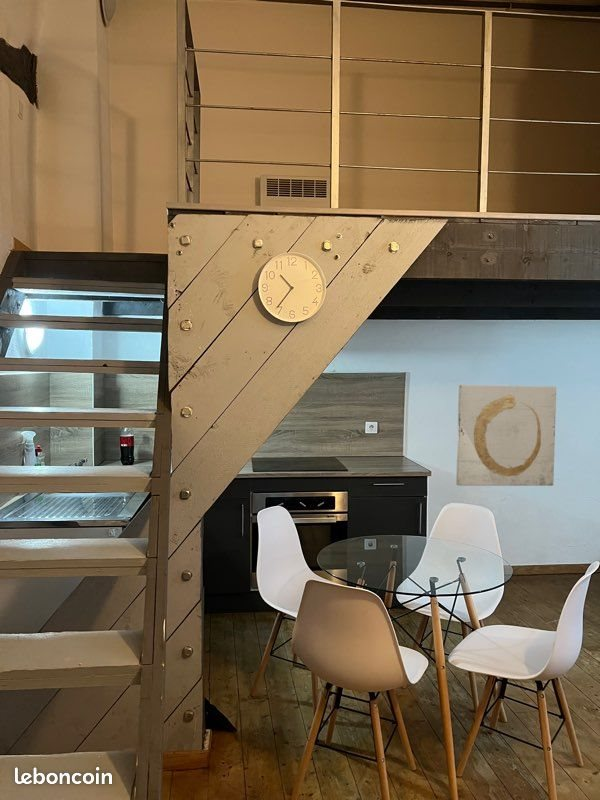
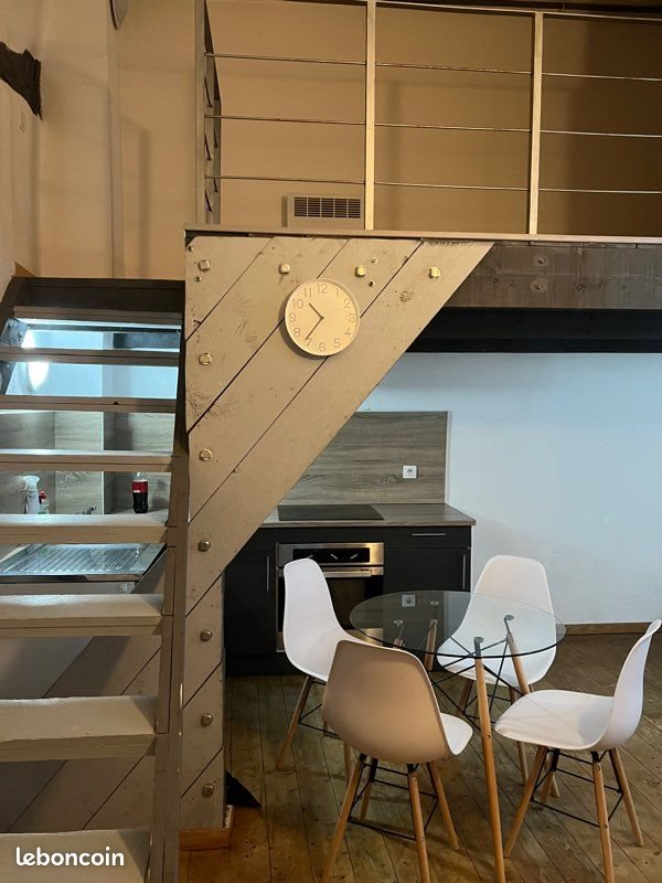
- wall art [455,384,557,487]
